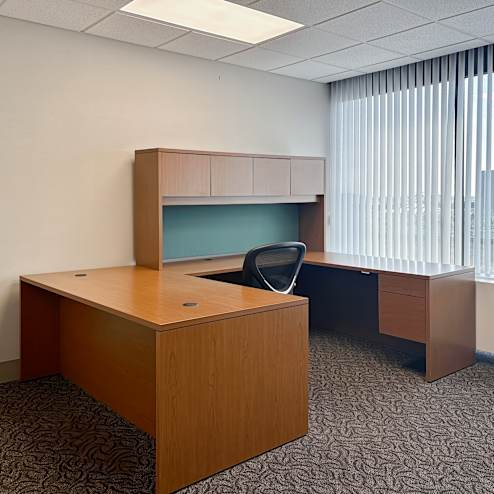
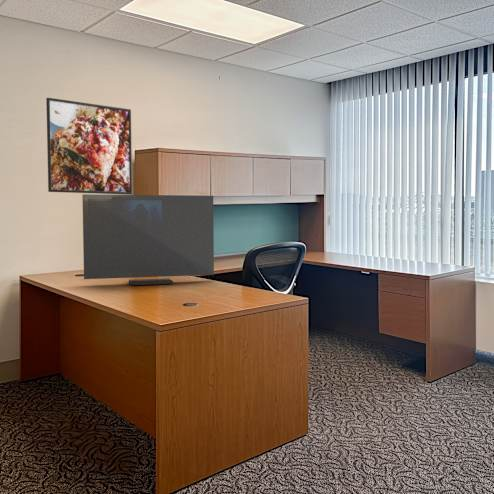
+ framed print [45,97,133,195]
+ computer monitor [81,193,215,286]
